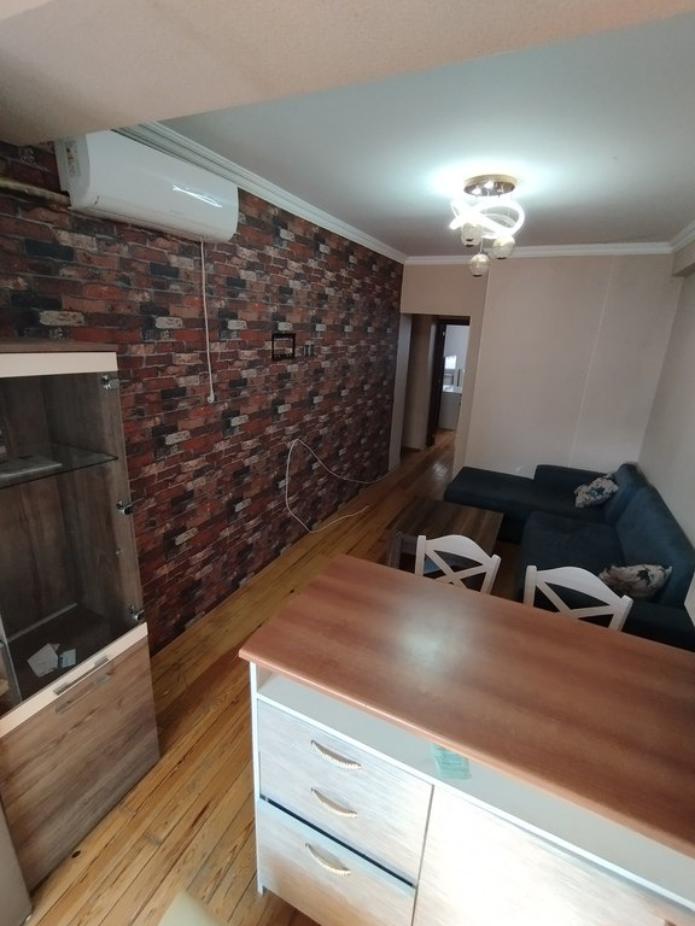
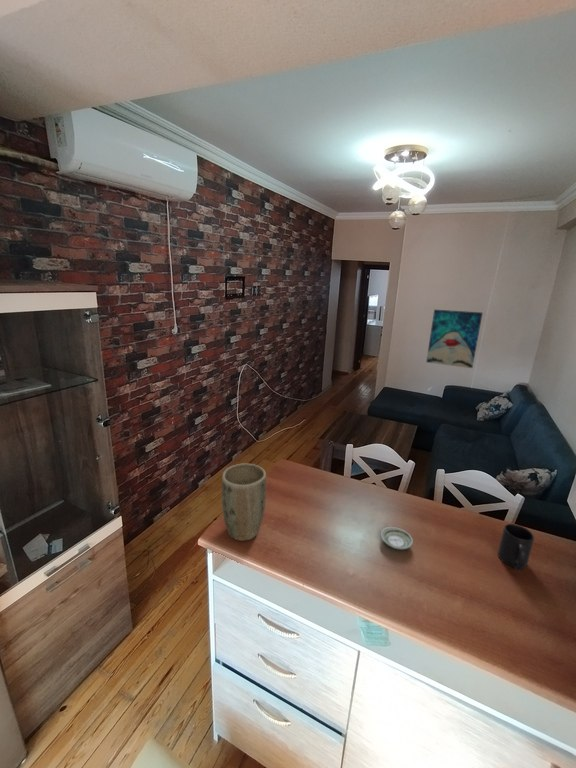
+ mug [497,523,535,572]
+ plant pot [221,463,267,542]
+ wall art [425,309,484,369]
+ saucer [380,526,414,551]
